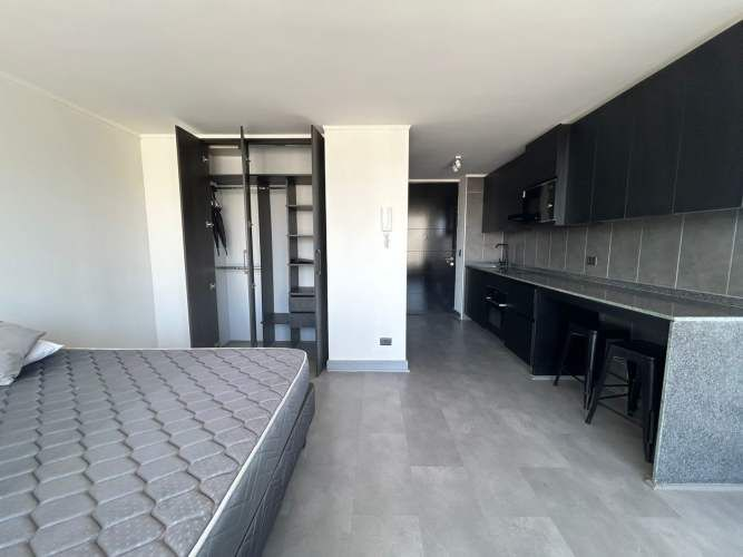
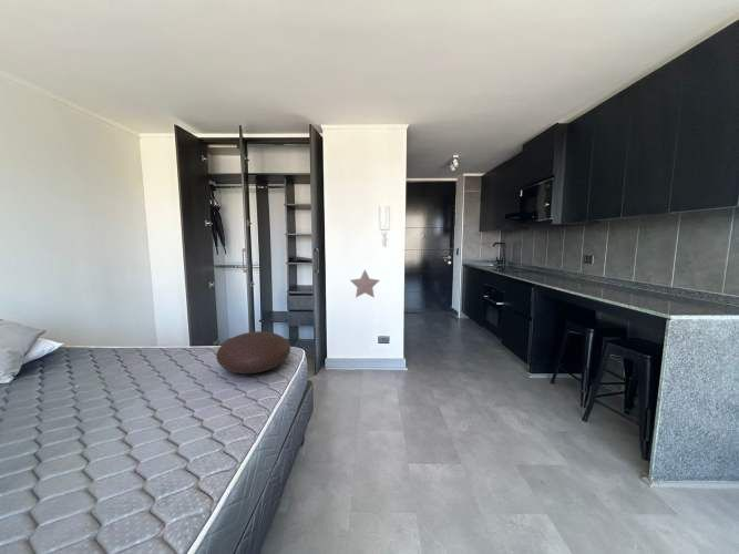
+ cushion [215,330,291,375]
+ decorative star [349,268,380,299]
